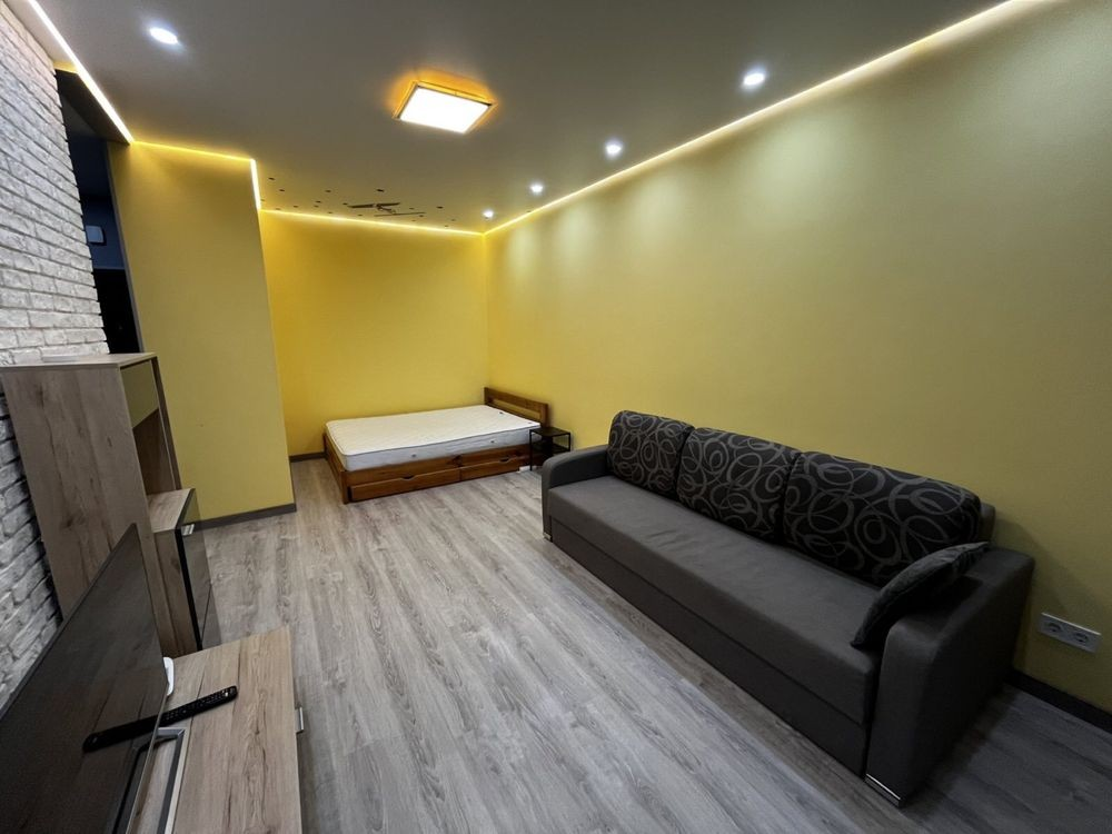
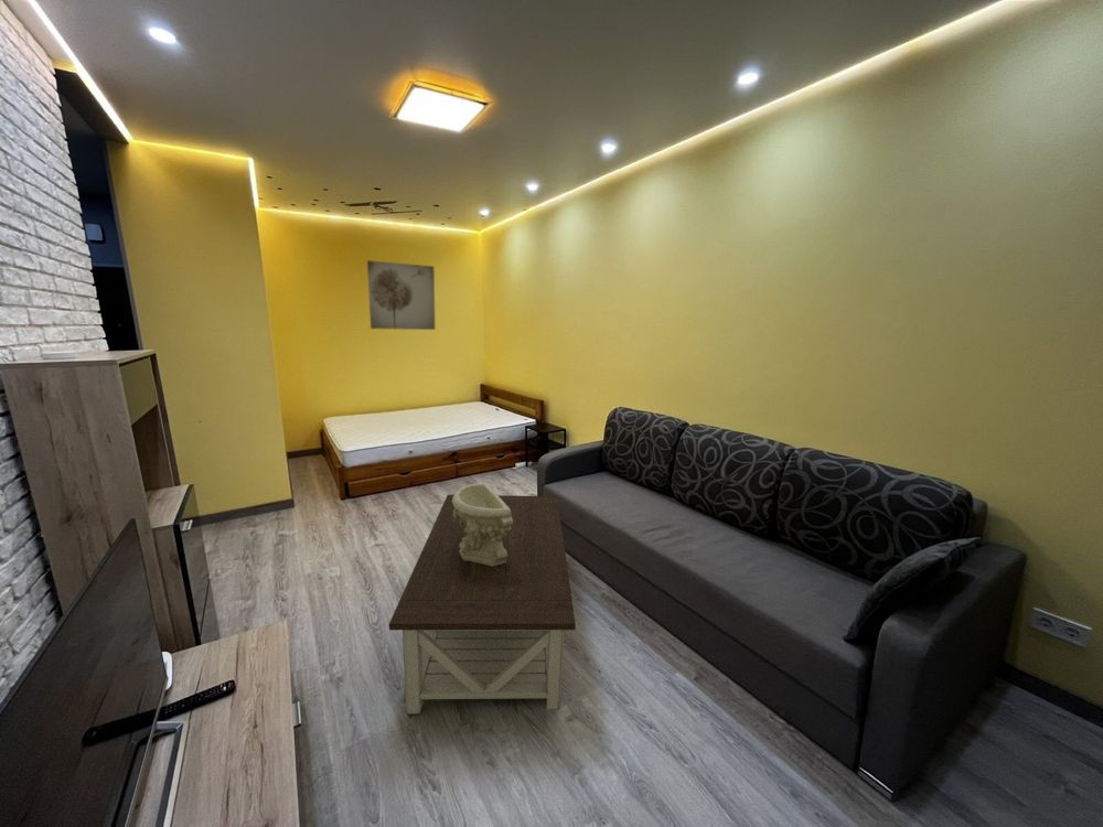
+ wall art [366,259,437,331]
+ decorative bowl [452,482,513,567]
+ coffee table [388,494,577,715]
